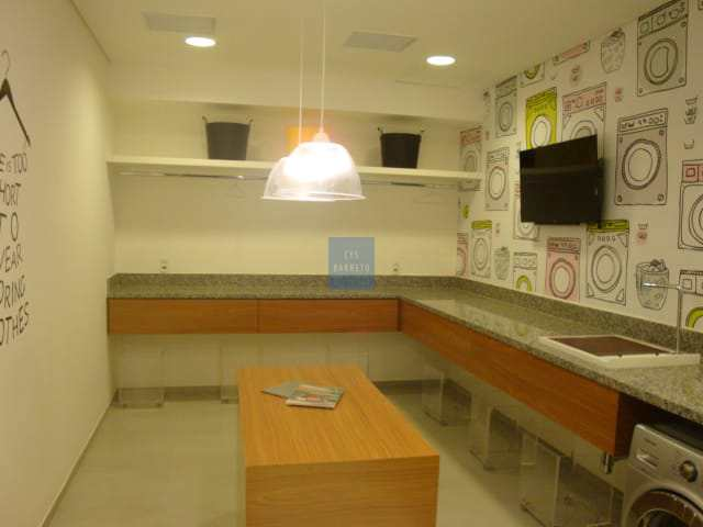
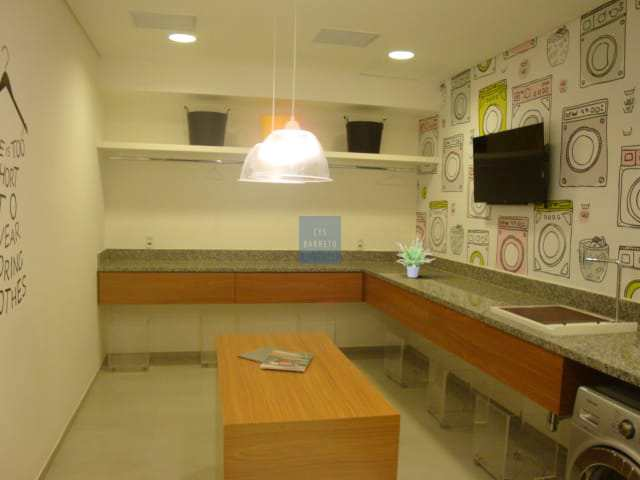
+ potted plant [395,232,436,279]
